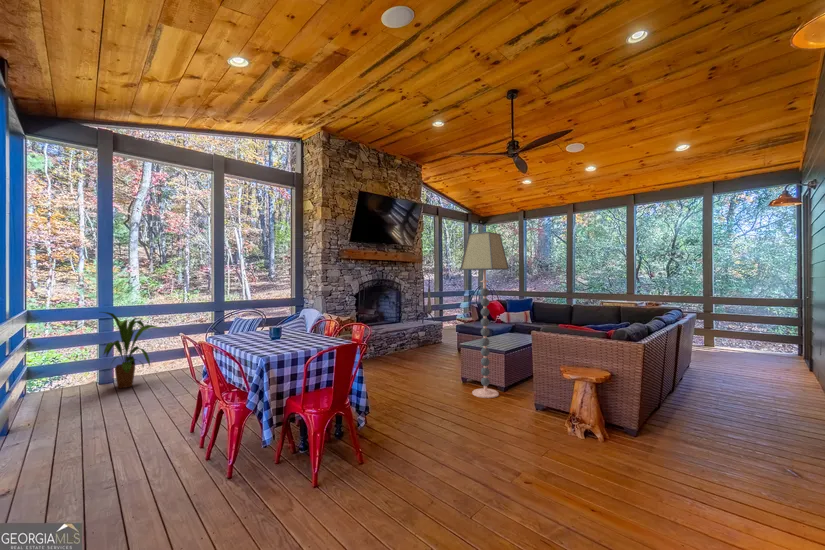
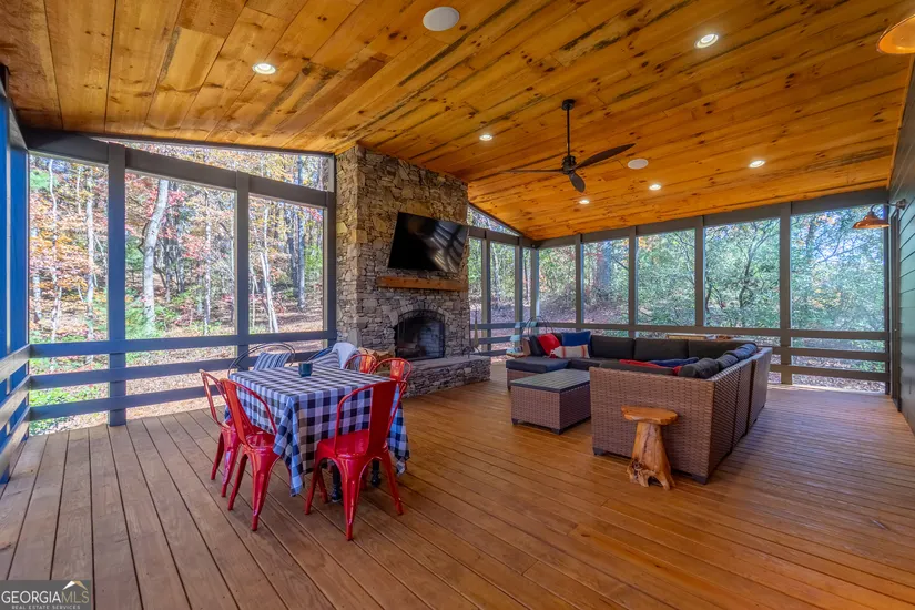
- house plant [99,311,165,389]
- floor lamp [459,231,510,399]
